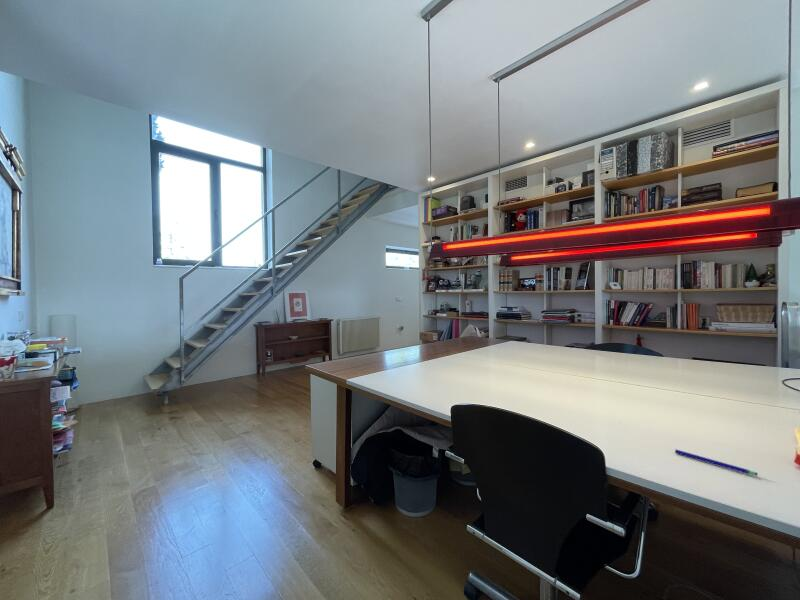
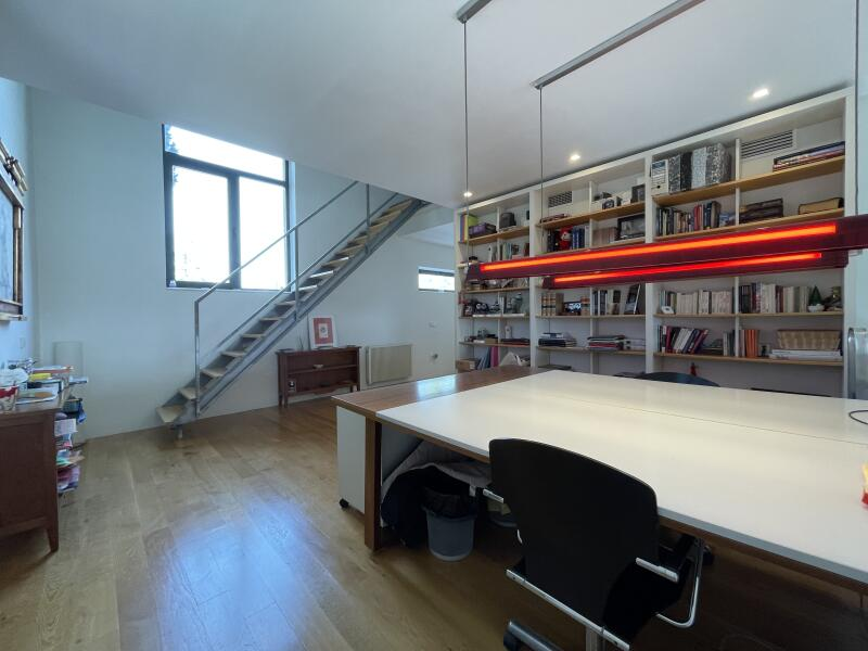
- pen [674,449,758,477]
